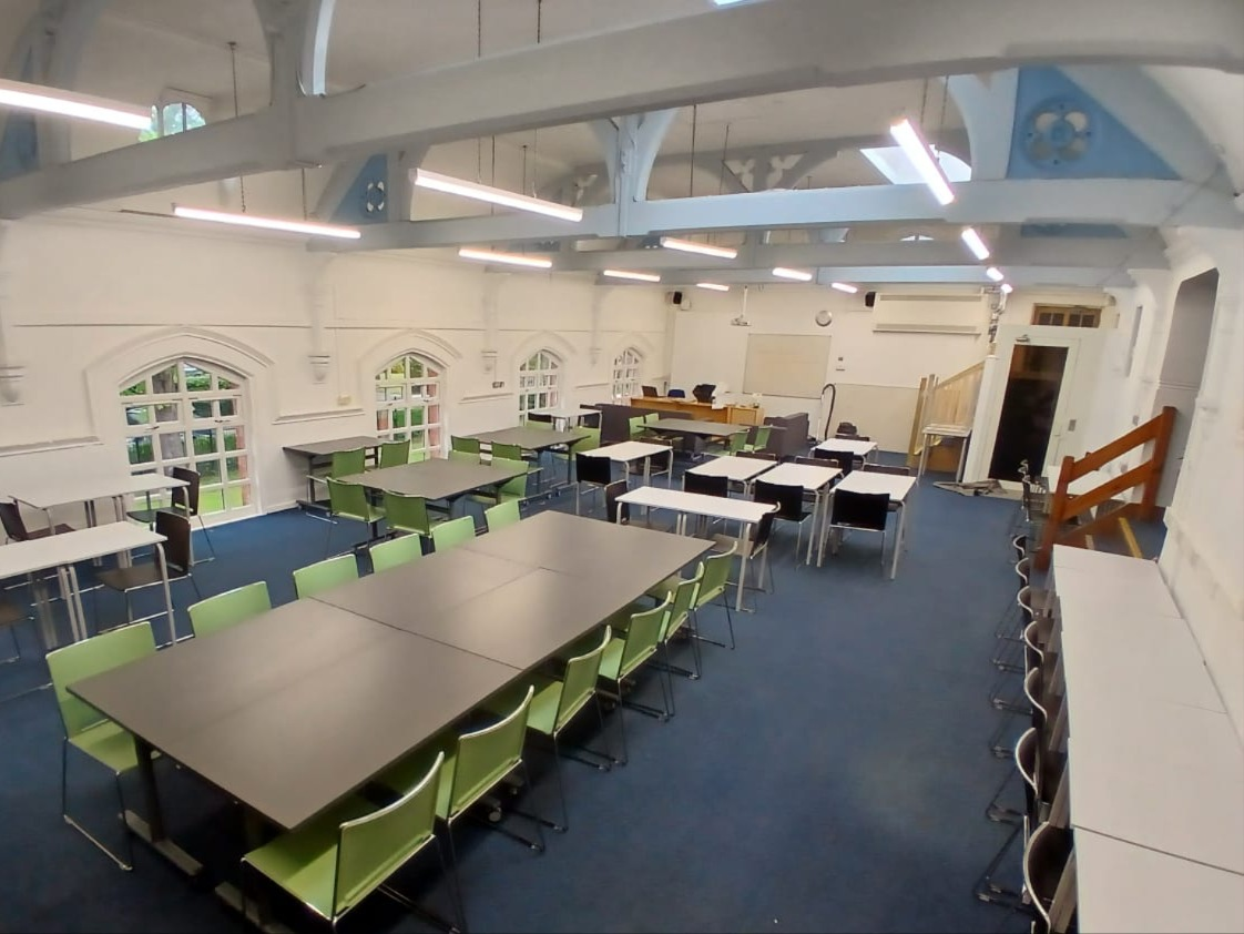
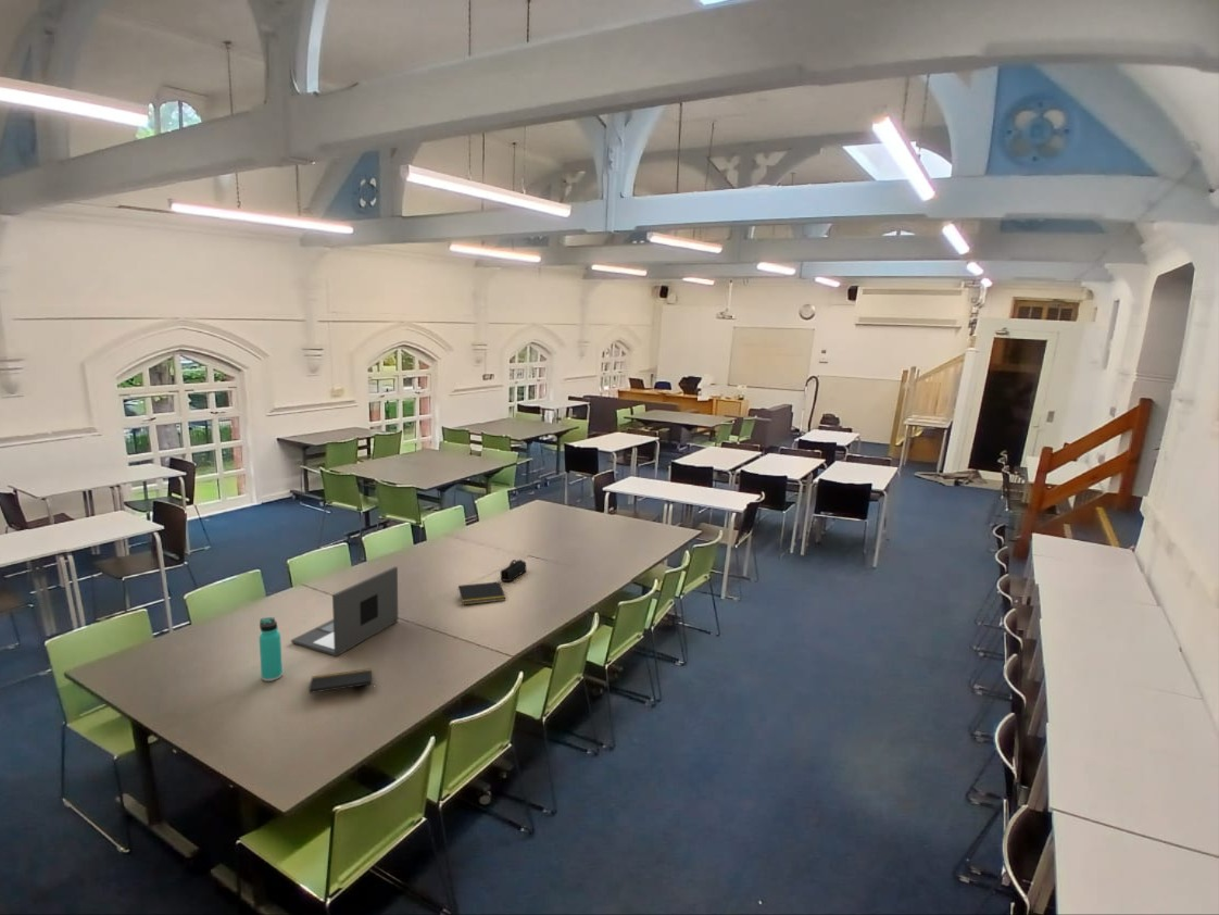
+ thermos bottle [259,616,284,682]
+ pencil case [500,559,527,582]
+ notepad [456,580,506,606]
+ notepad [307,667,375,694]
+ laptop [290,565,399,657]
